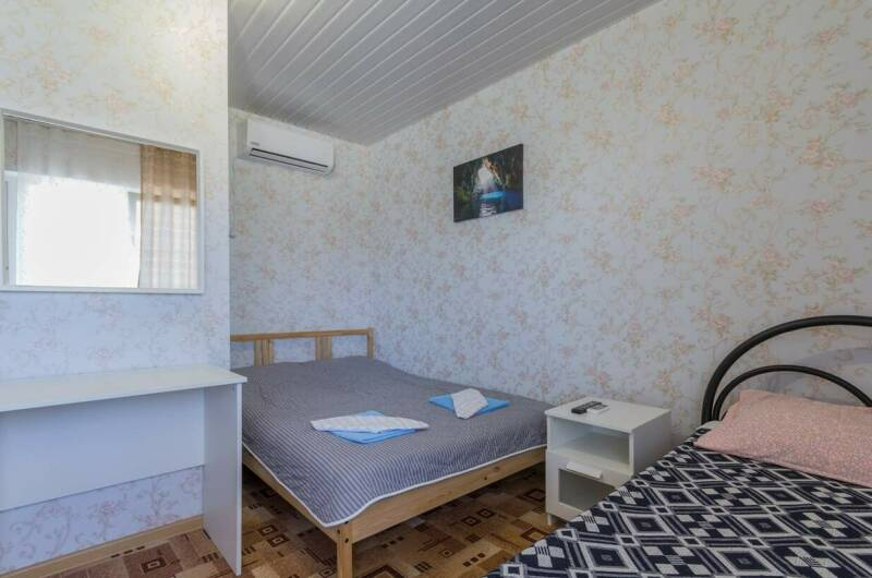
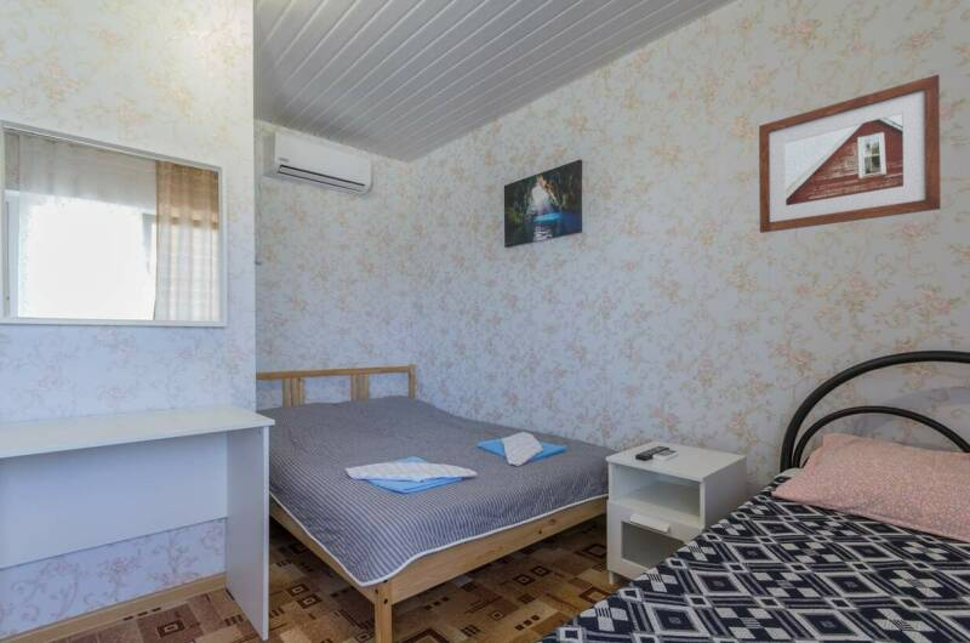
+ picture frame [758,73,942,234]
